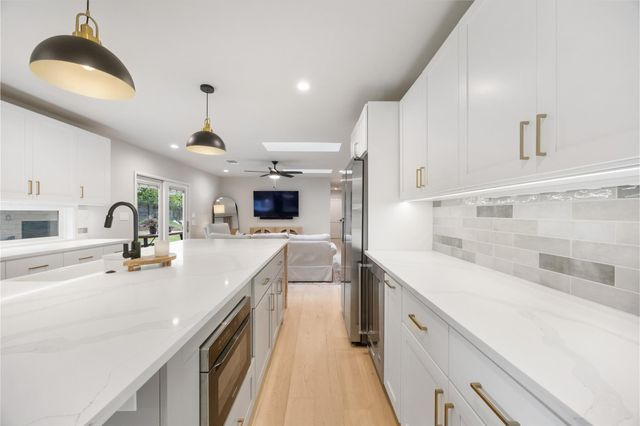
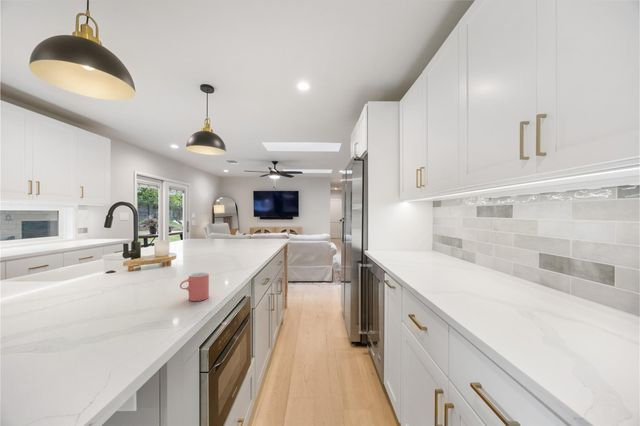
+ cup [179,271,210,302]
